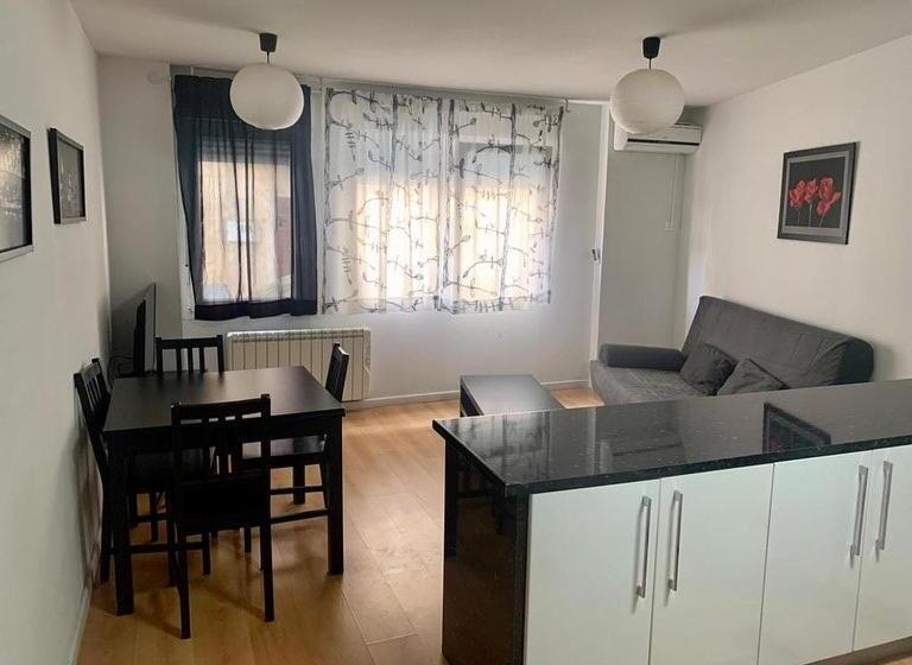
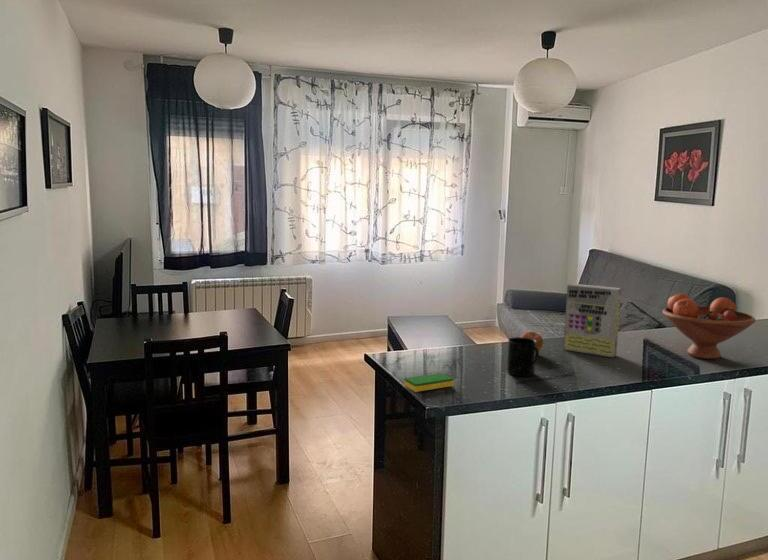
+ mug [506,336,540,377]
+ apple [520,331,544,352]
+ cereal box [562,283,622,358]
+ fruit bowl [661,292,757,360]
+ dish sponge [403,372,454,393]
